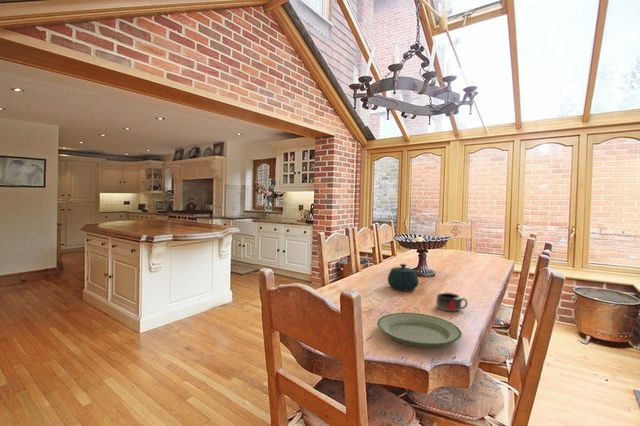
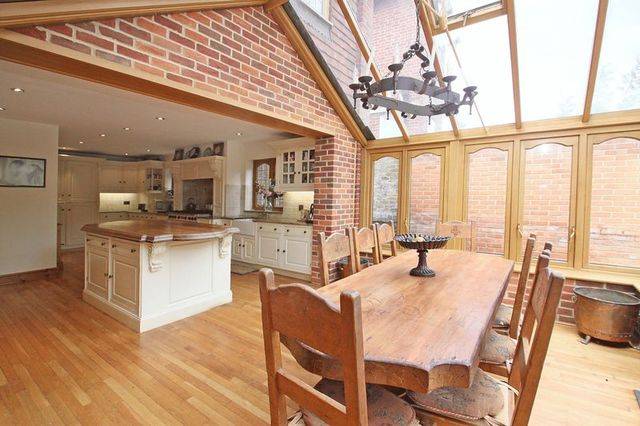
- teapot [387,263,420,291]
- mug [435,292,468,312]
- plate [376,312,463,349]
